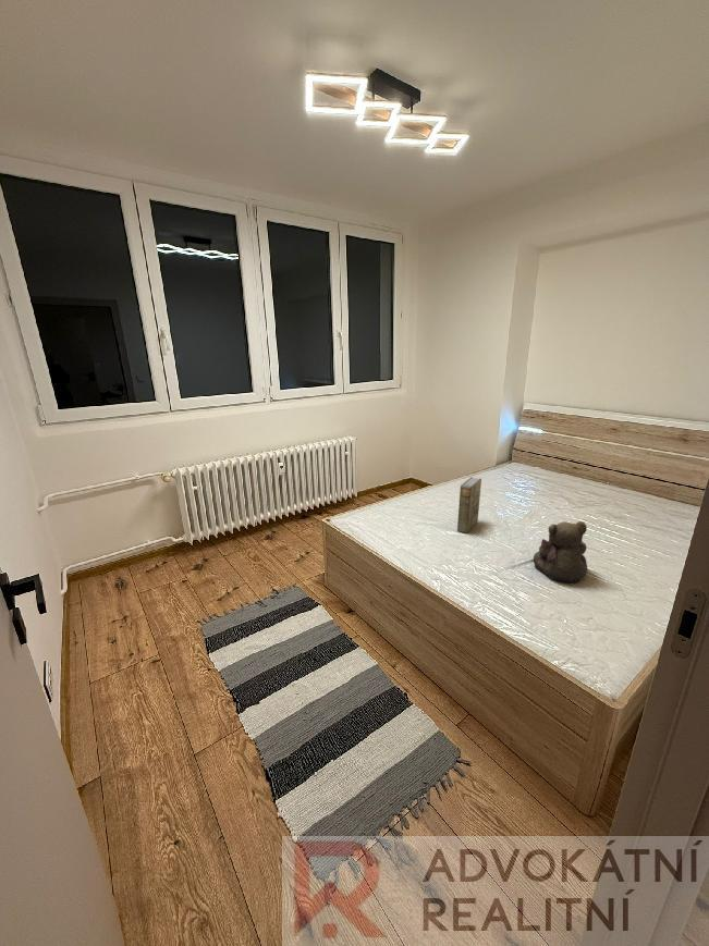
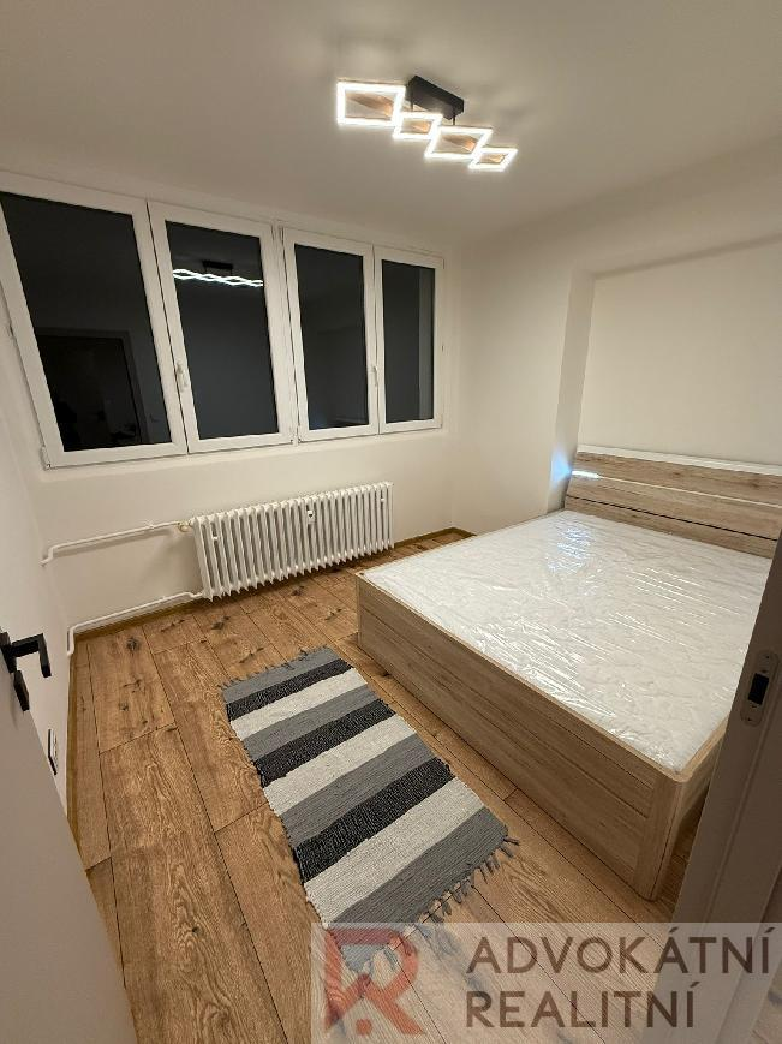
- teddy bear [533,520,588,583]
- book [456,476,482,535]
